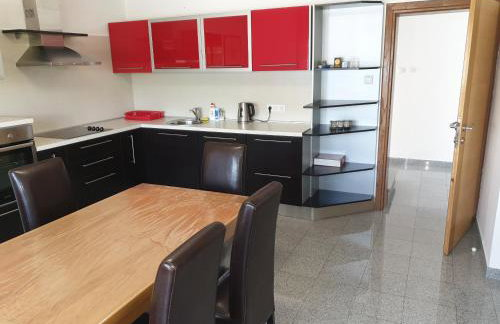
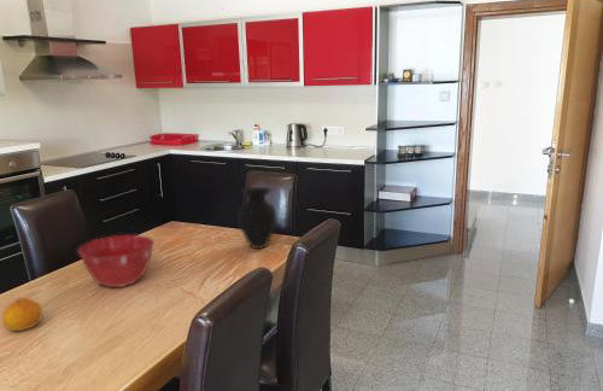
+ mixing bowl [77,234,156,288]
+ fruit [1,297,43,332]
+ vase [236,186,277,250]
